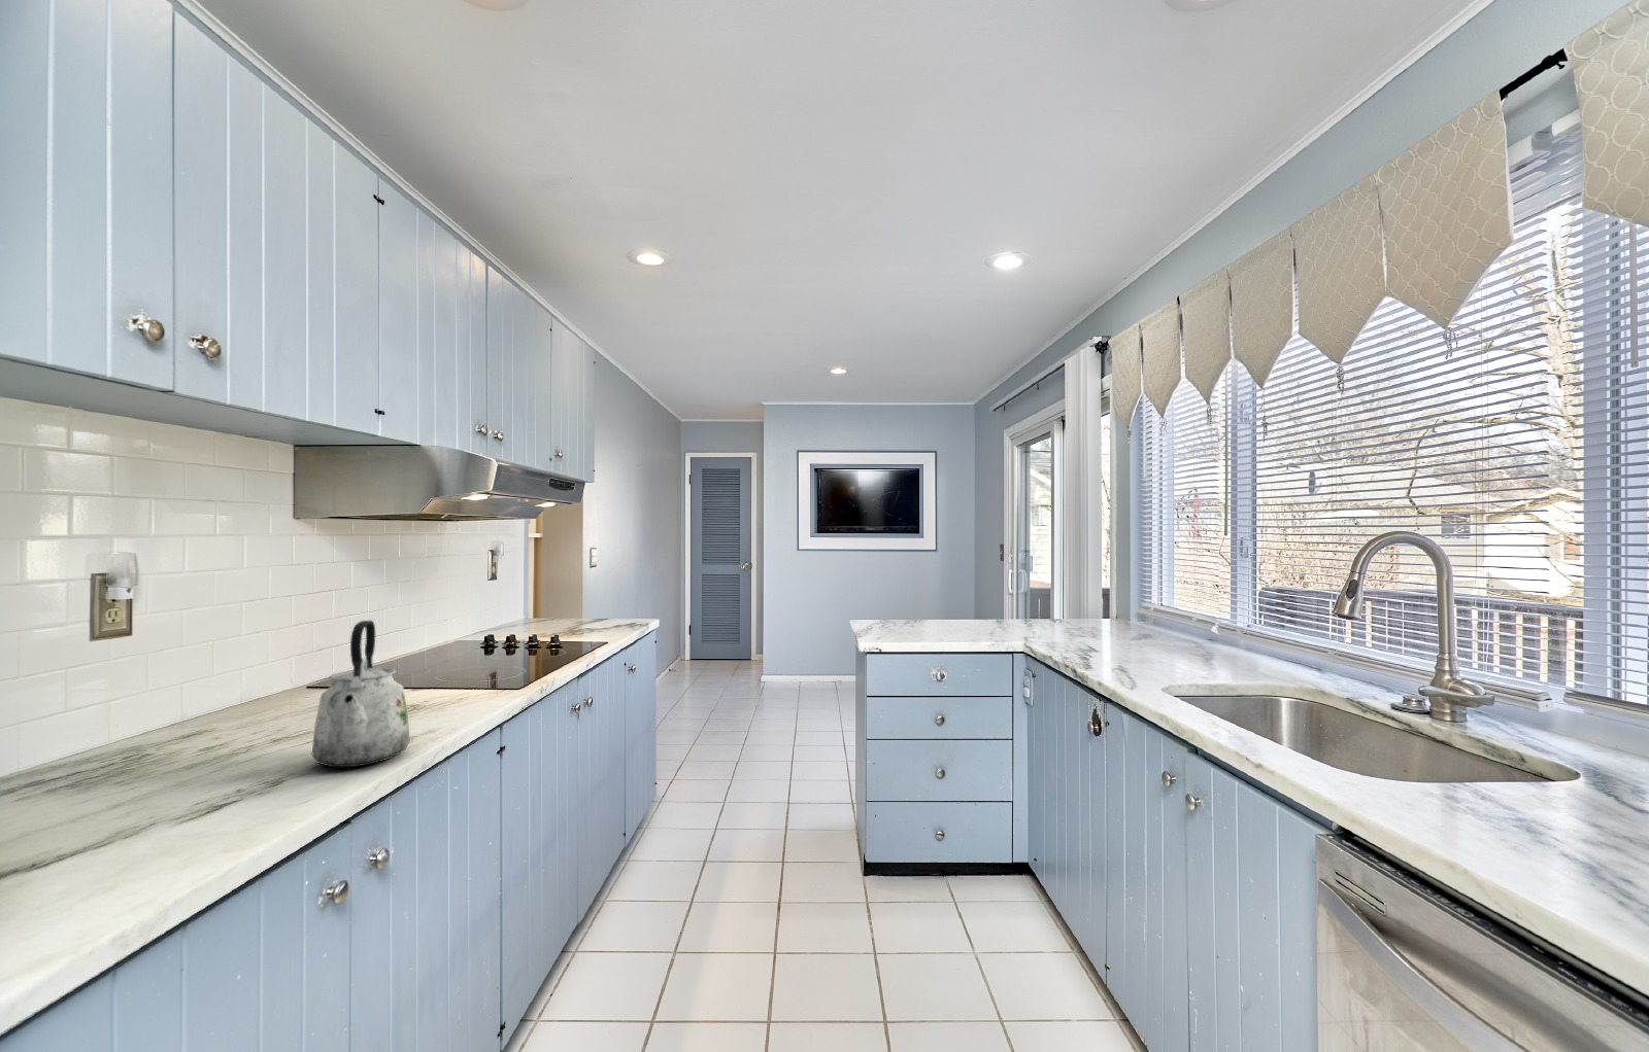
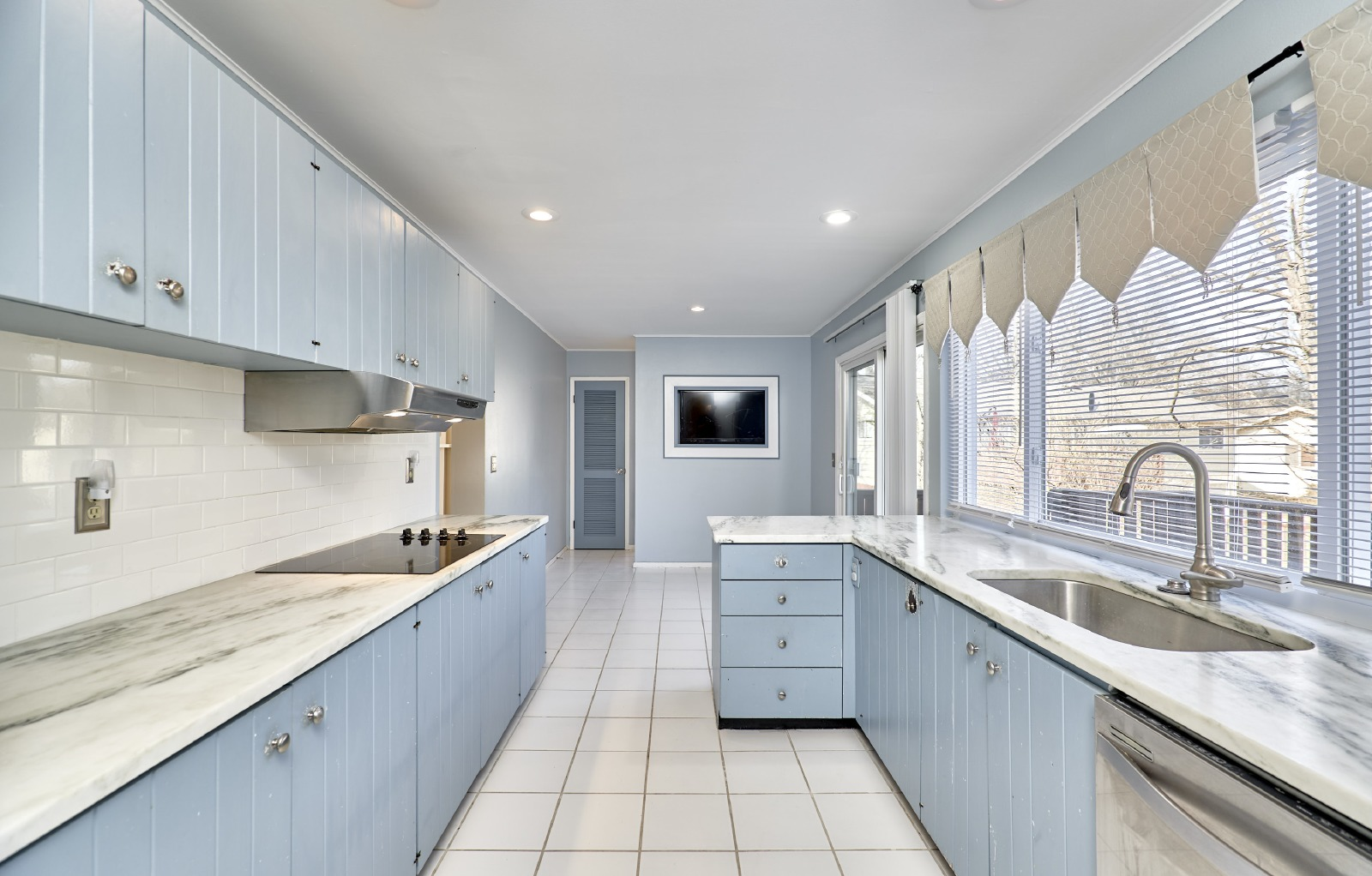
- kettle [310,620,411,767]
